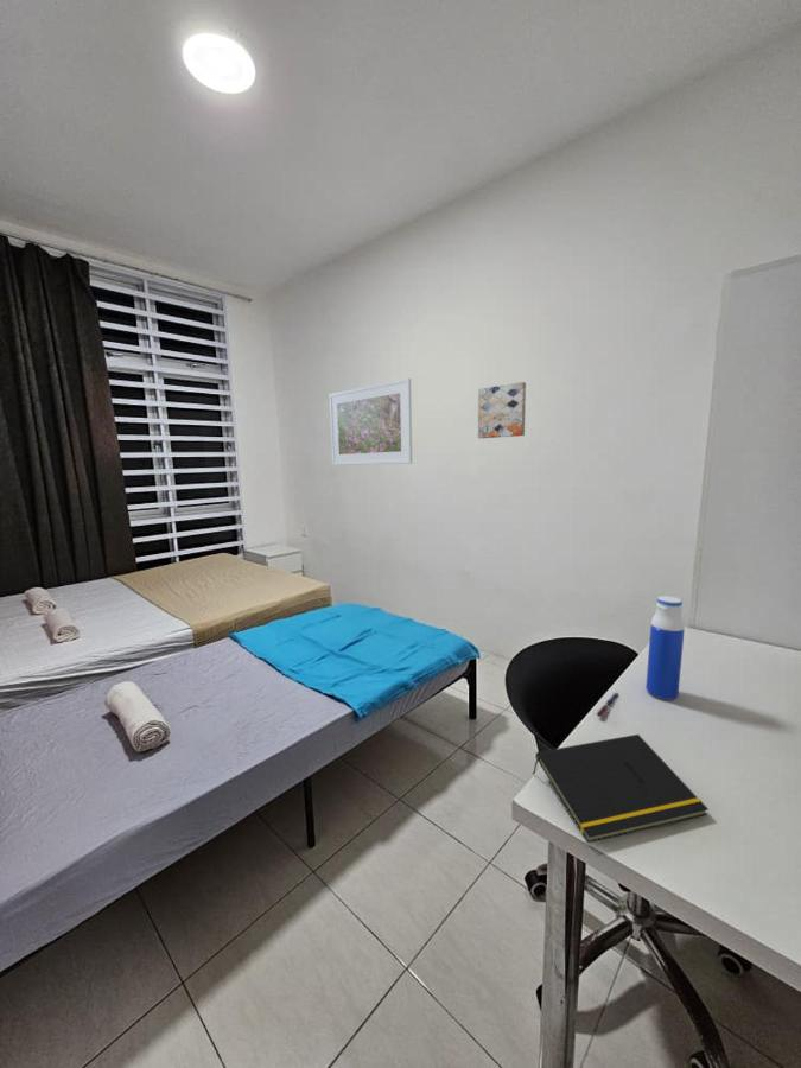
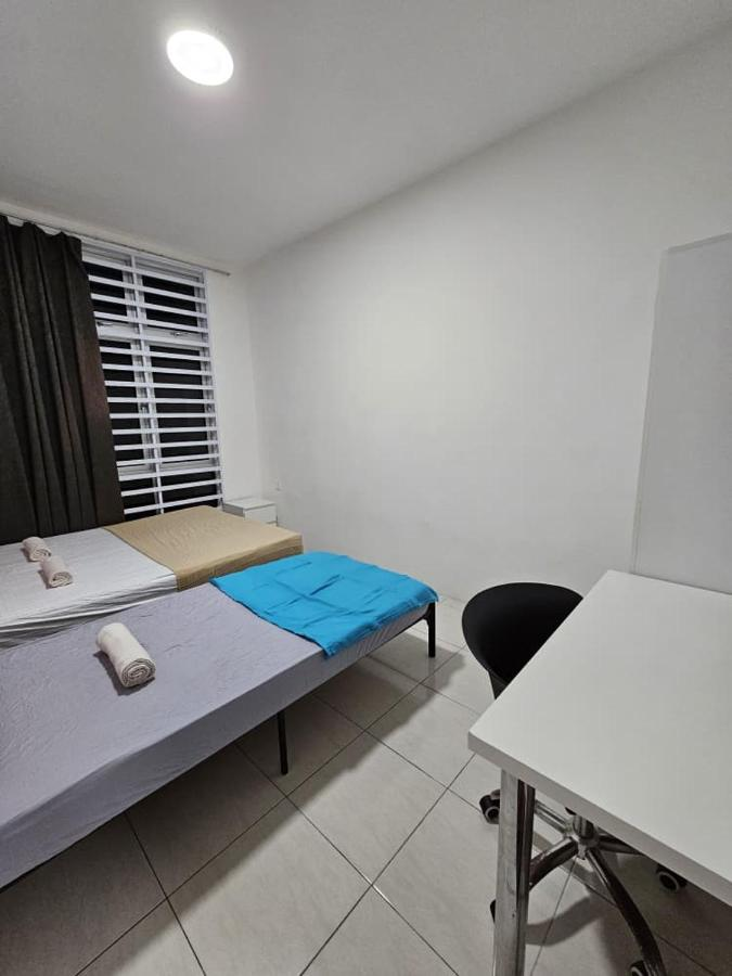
- pen [595,692,619,718]
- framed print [329,377,413,466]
- water bottle [644,595,686,701]
- notepad [532,733,710,844]
- wall art [477,381,527,439]
